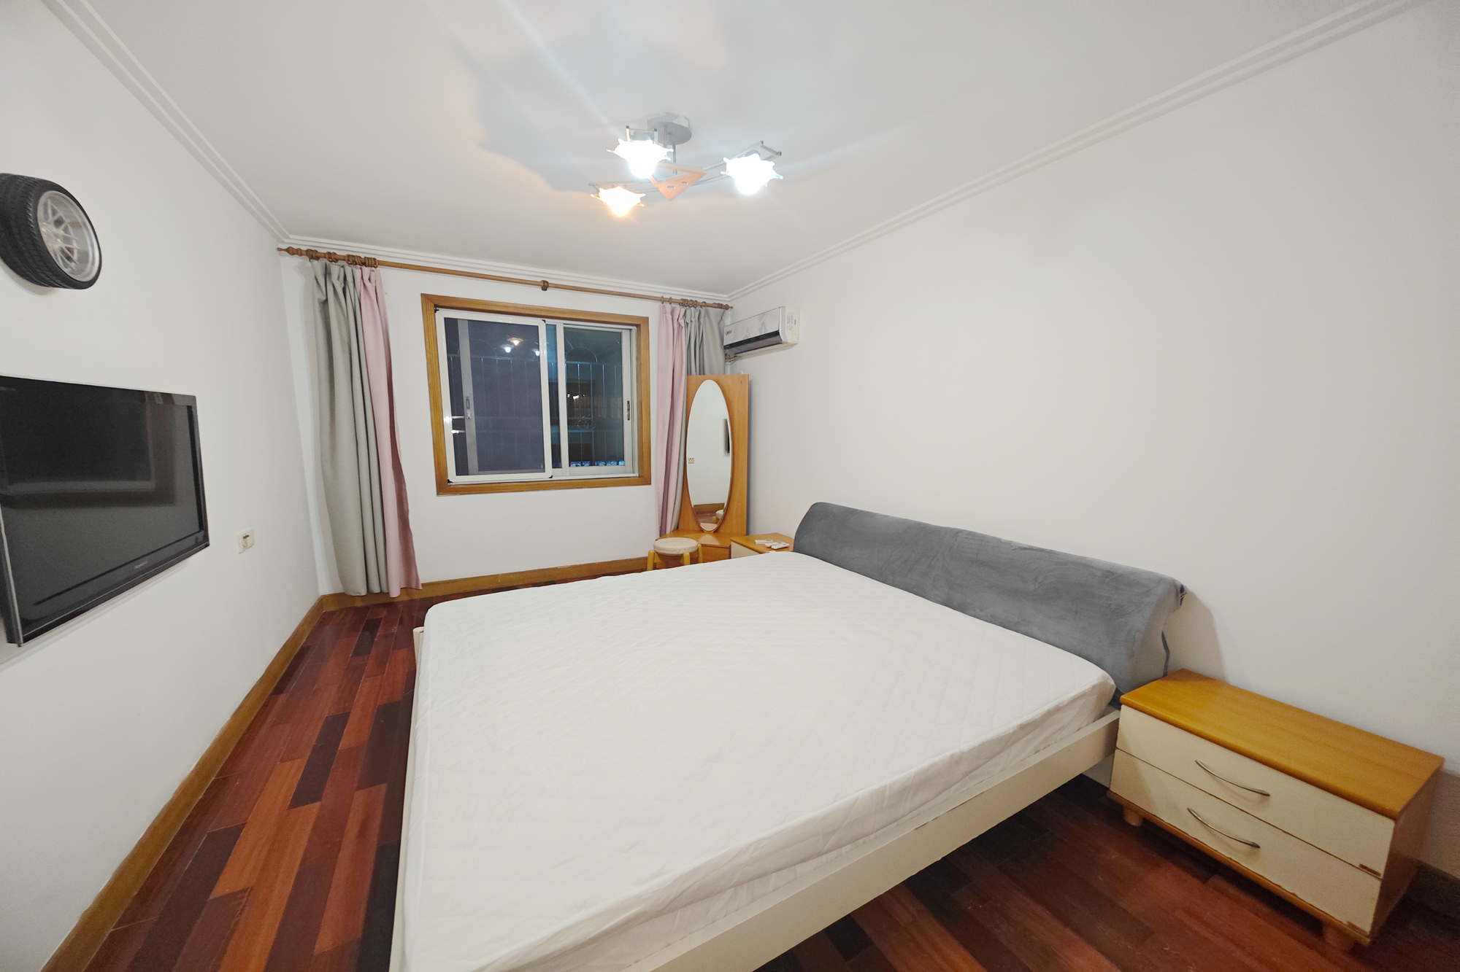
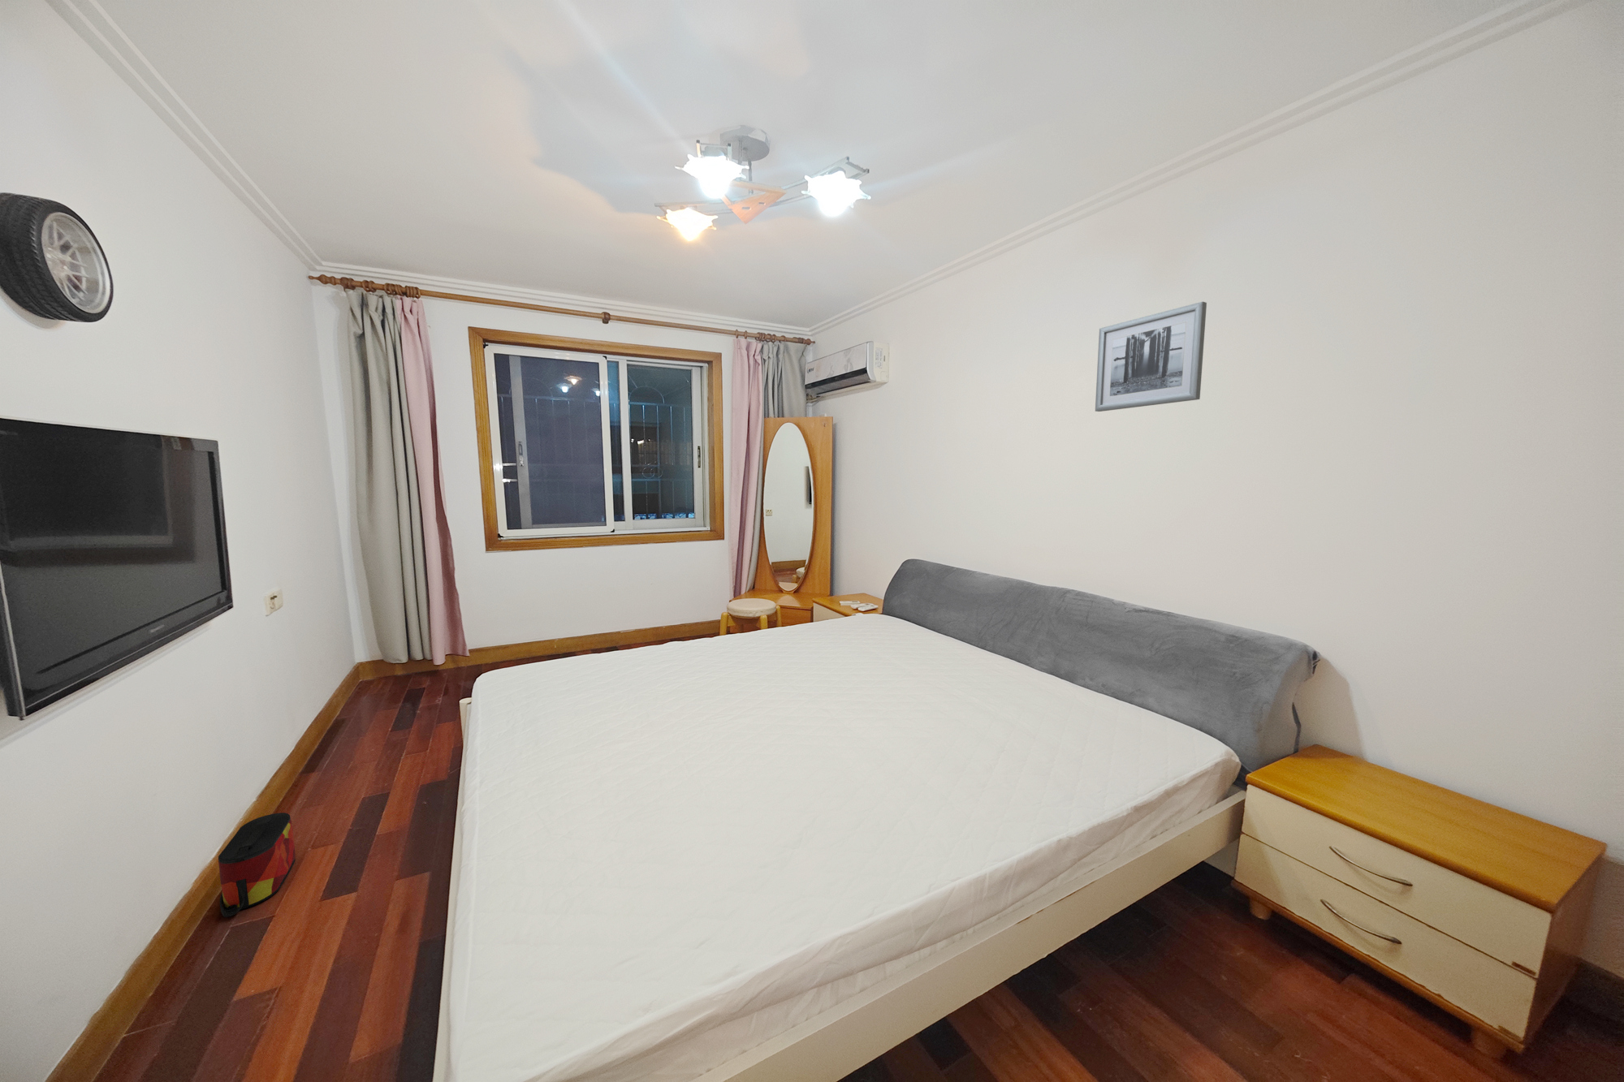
+ bag [217,812,296,918]
+ wall art [1095,301,1207,412]
